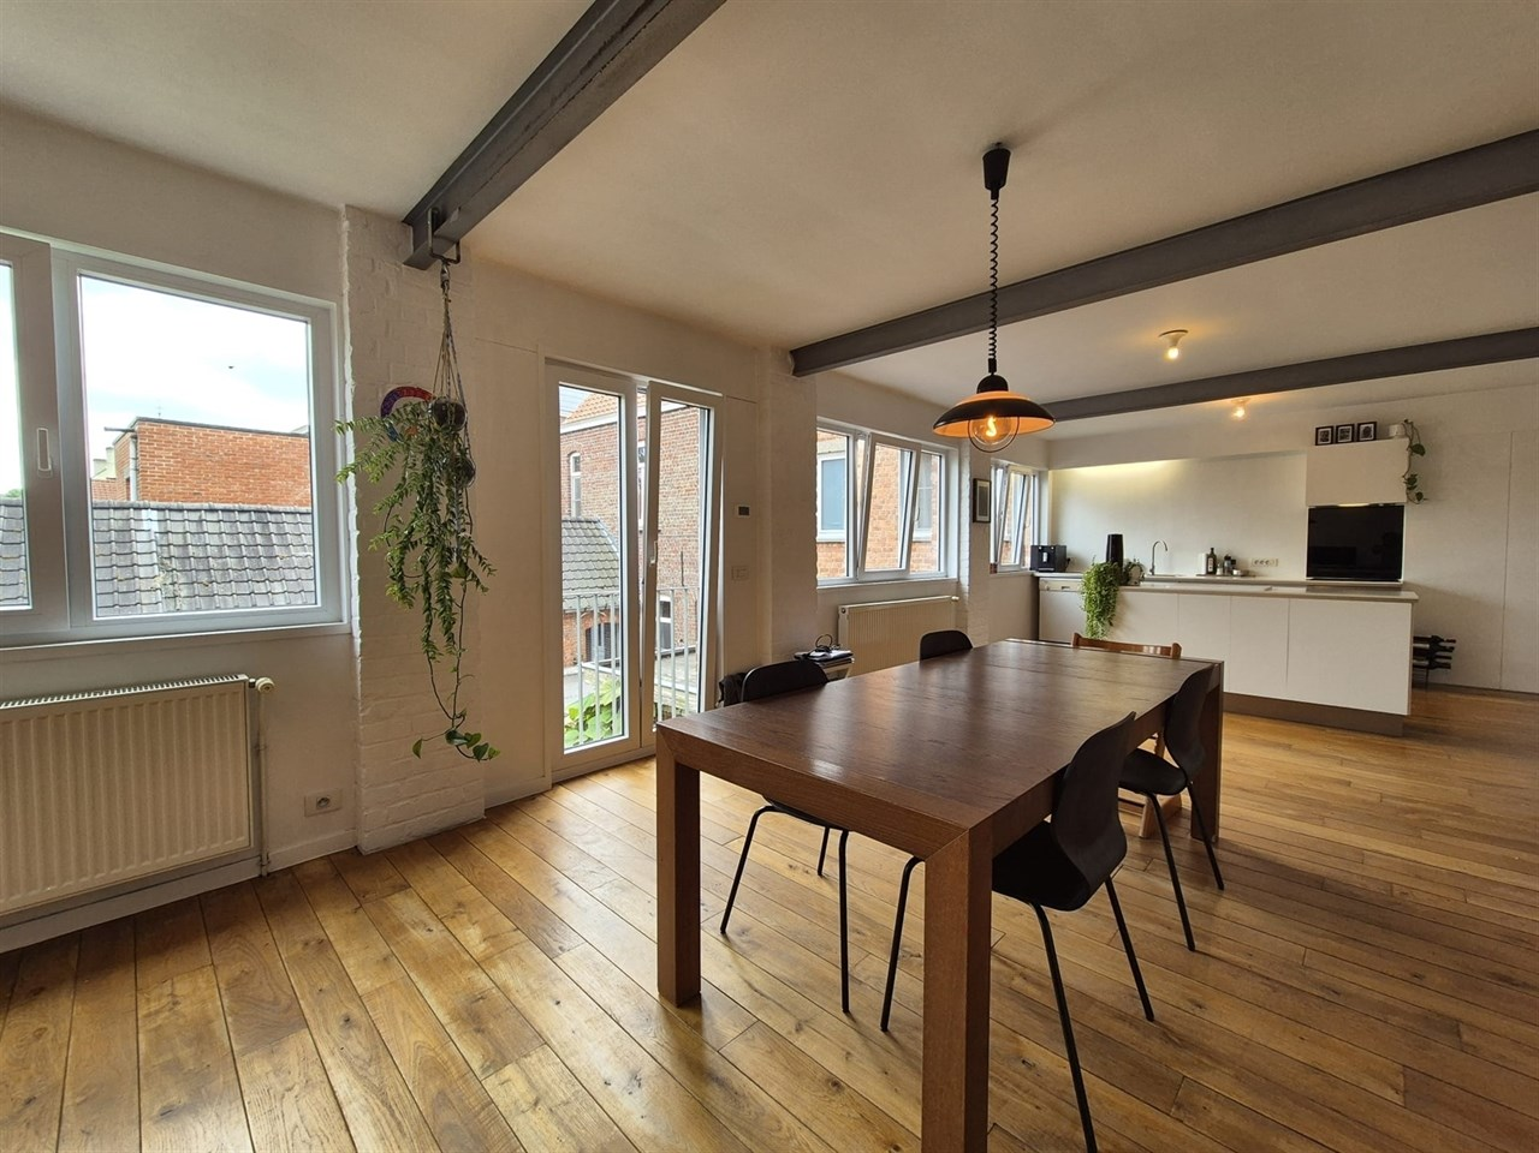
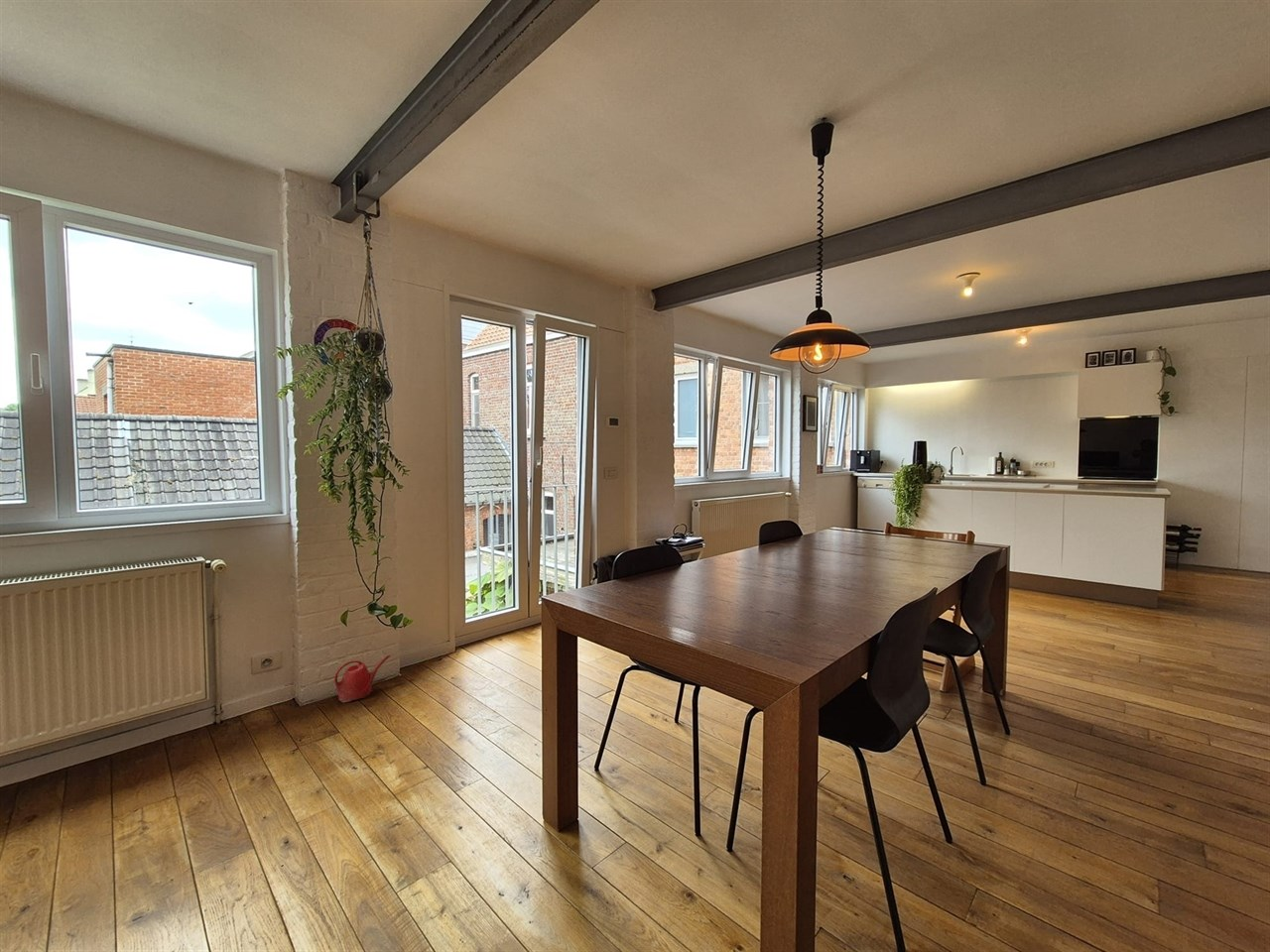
+ watering can [333,654,392,703]
